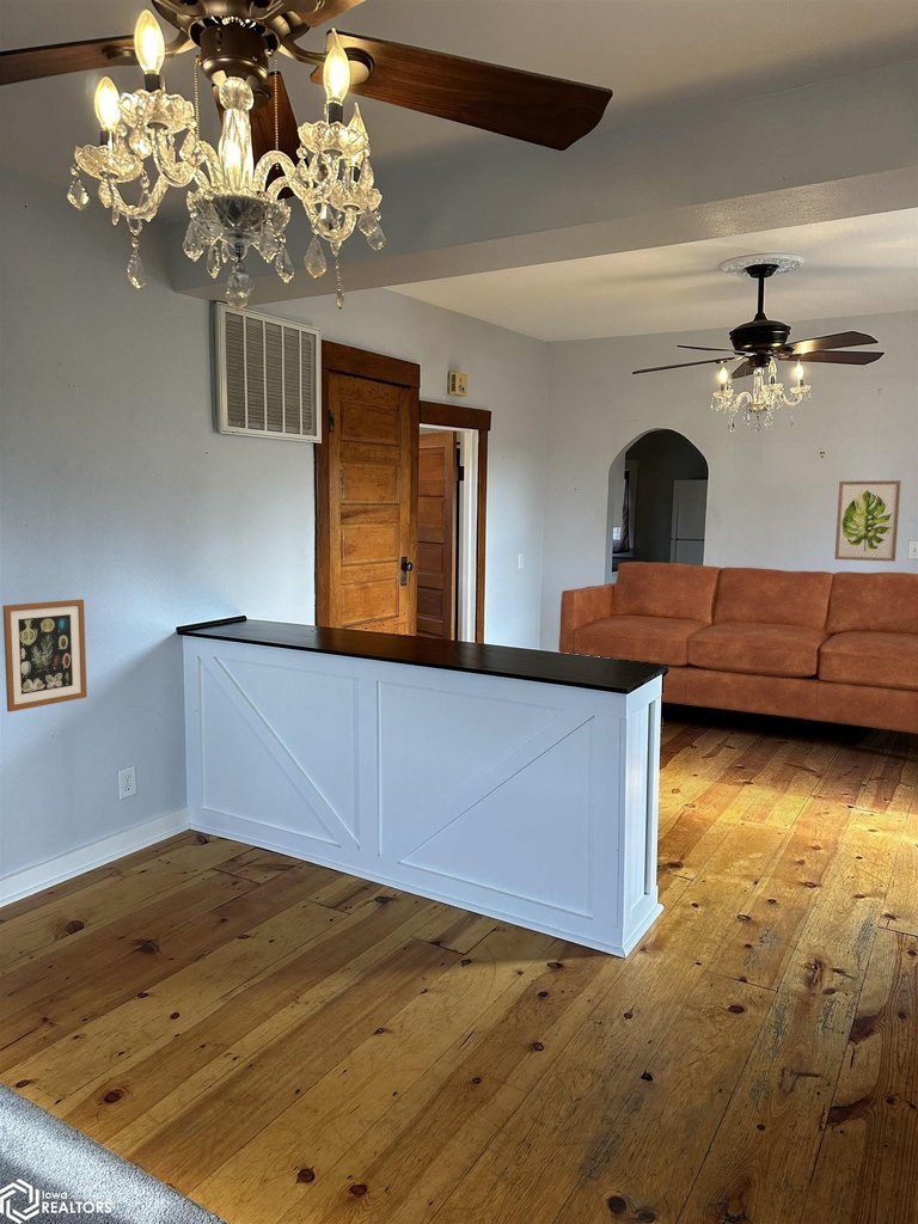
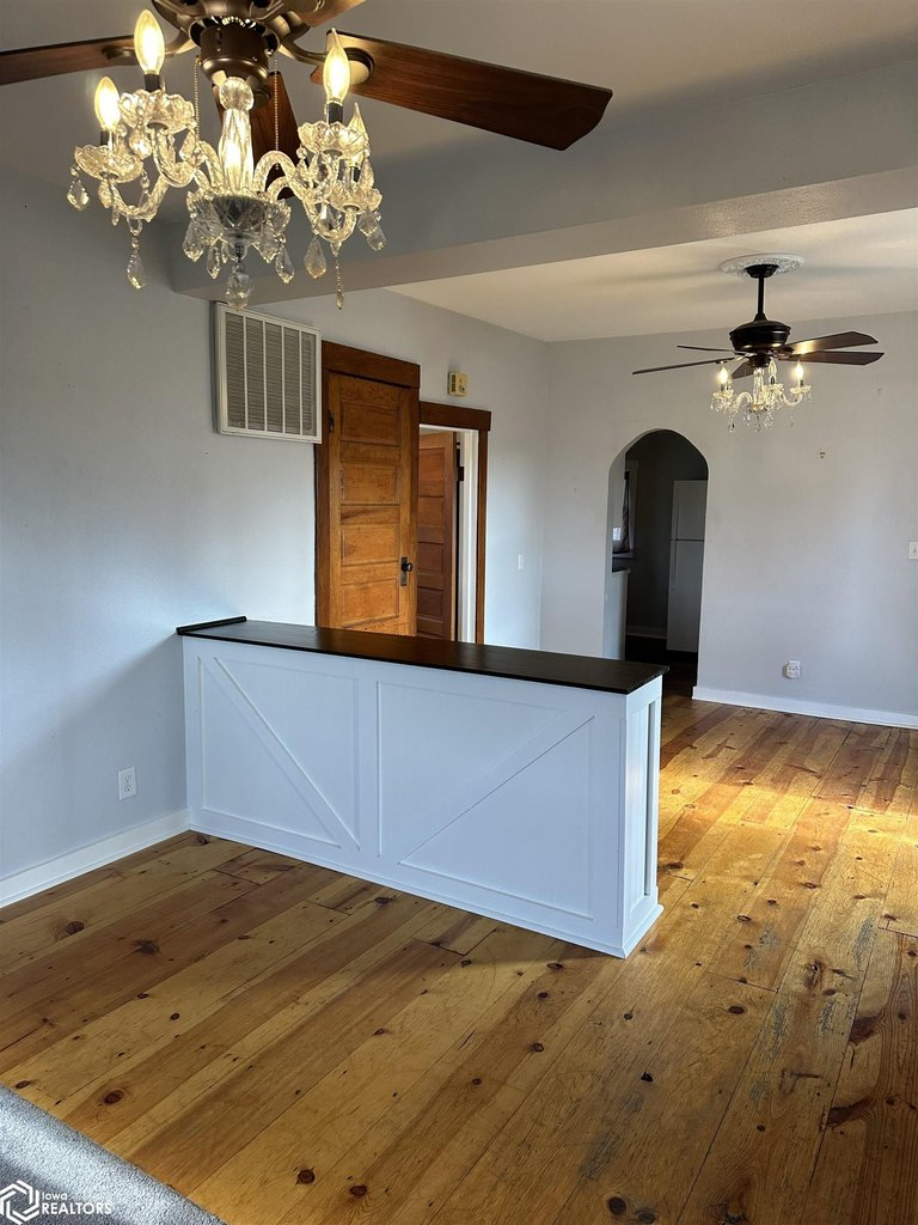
- wall art [1,599,88,712]
- wall art [833,479,902,563]
- sofa [558,561,918,735]
